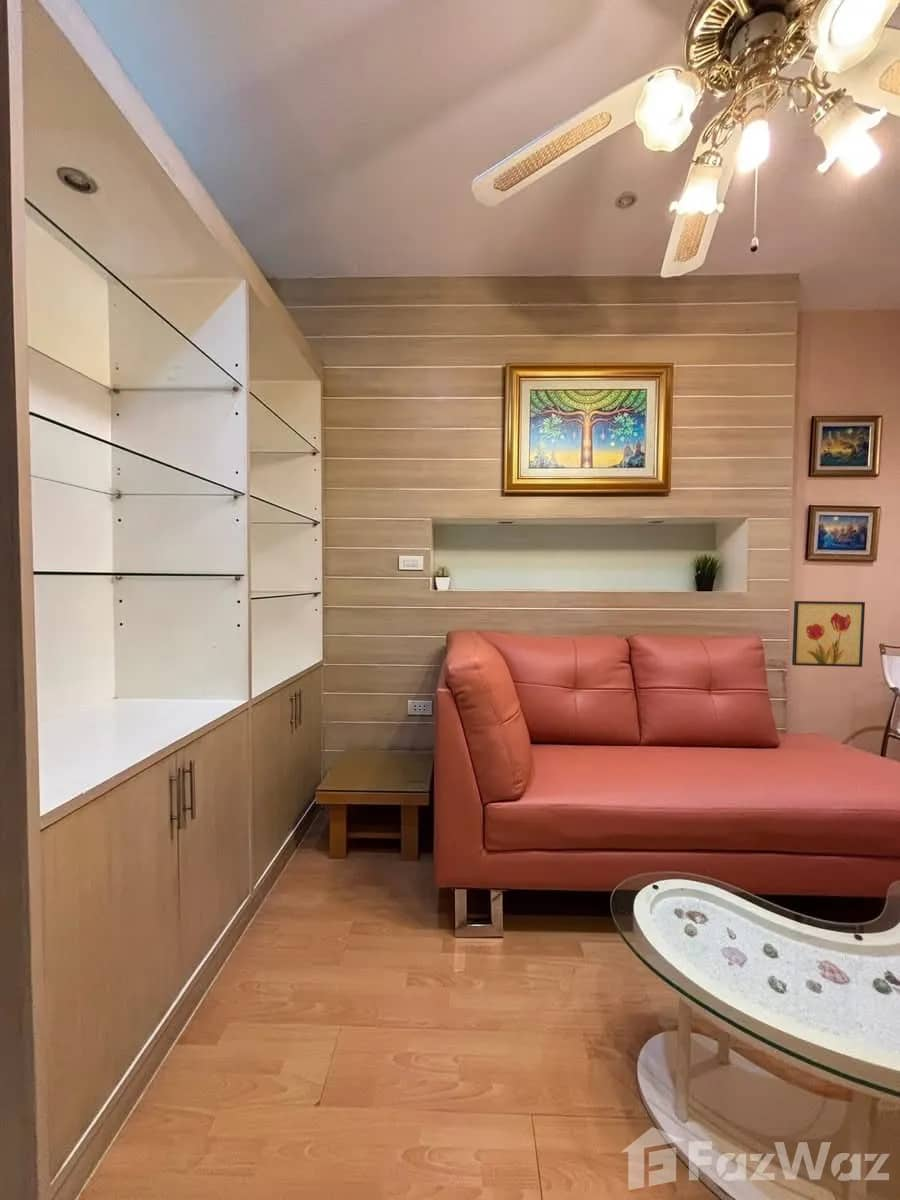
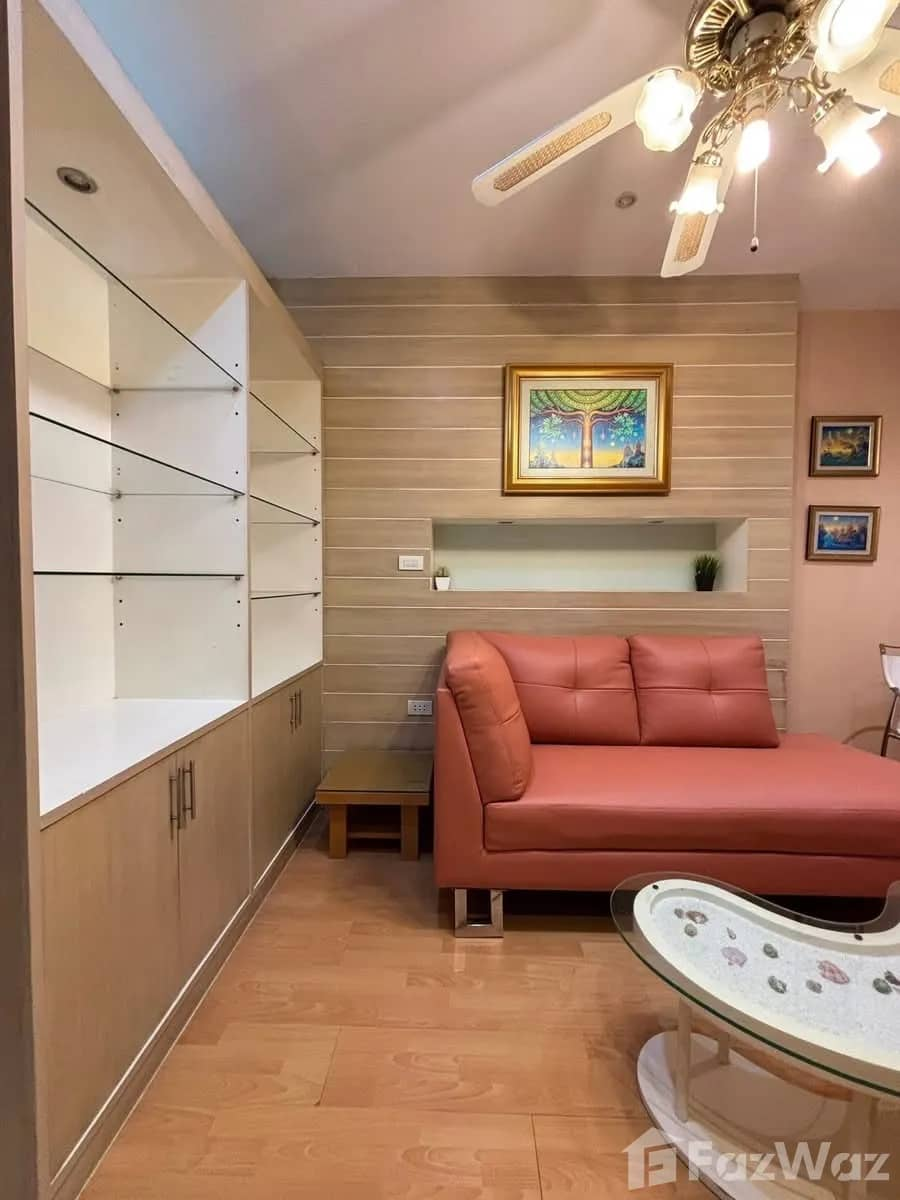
- wall art [791,600,866,668]
